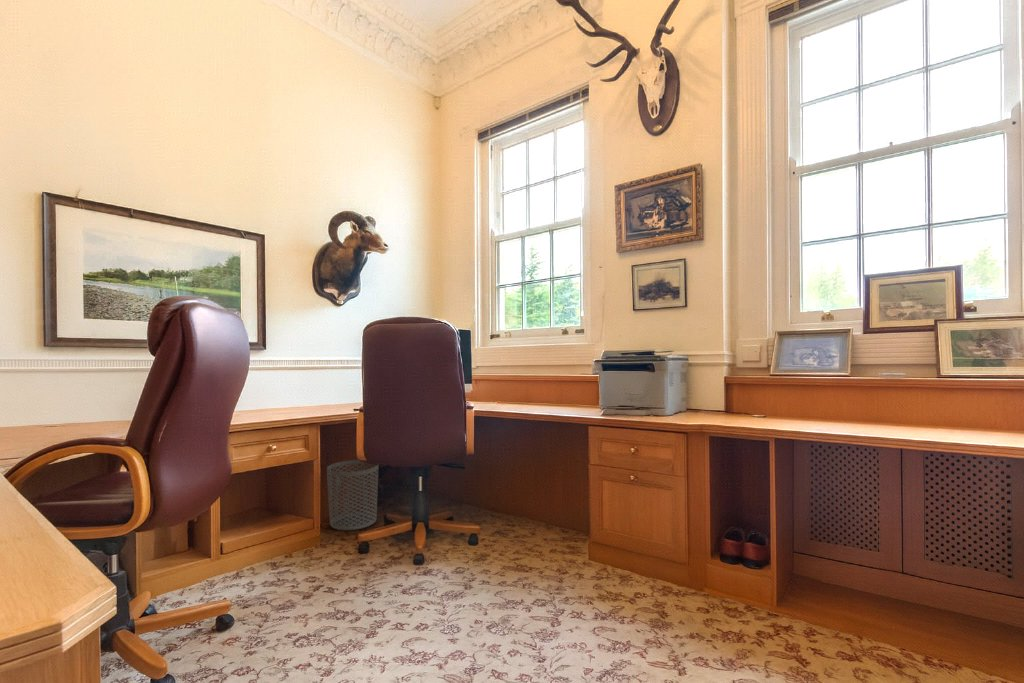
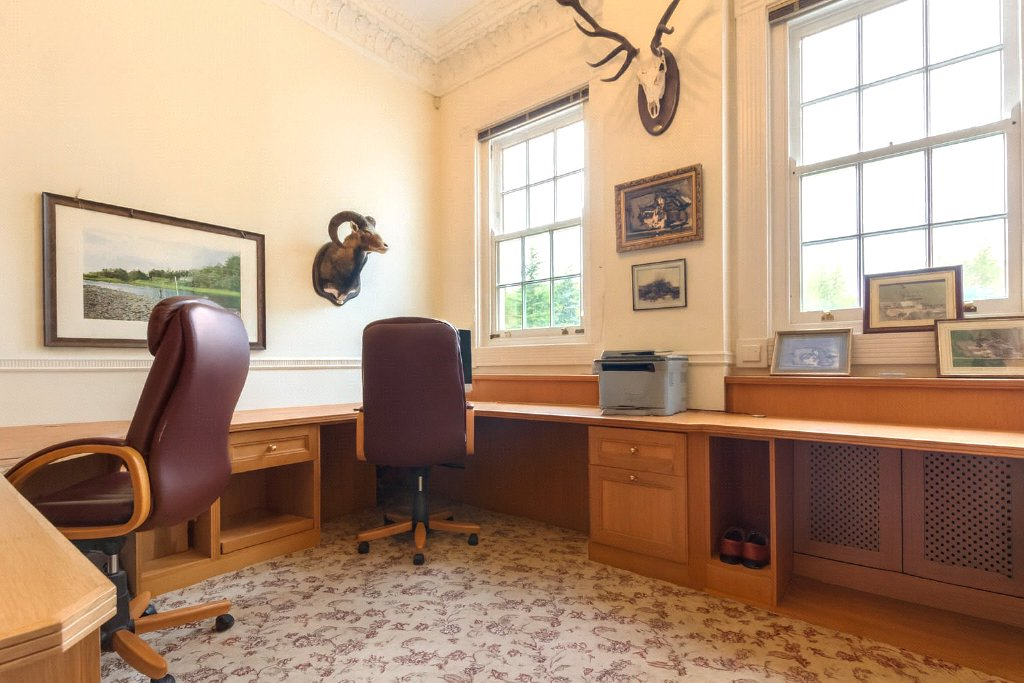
- waste bin [326,459,379,531]
